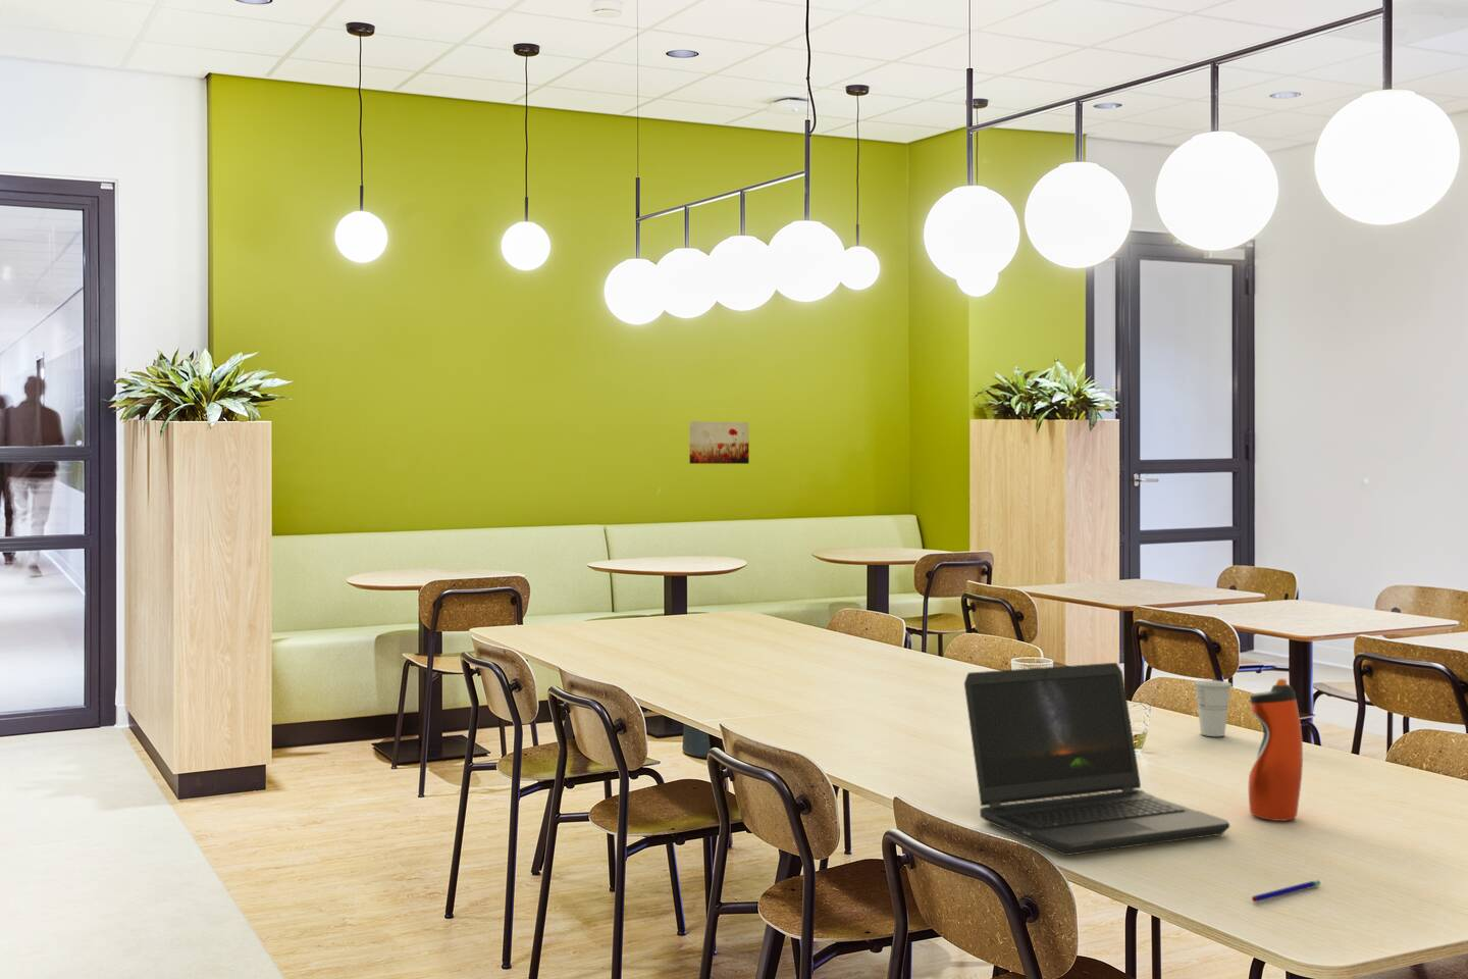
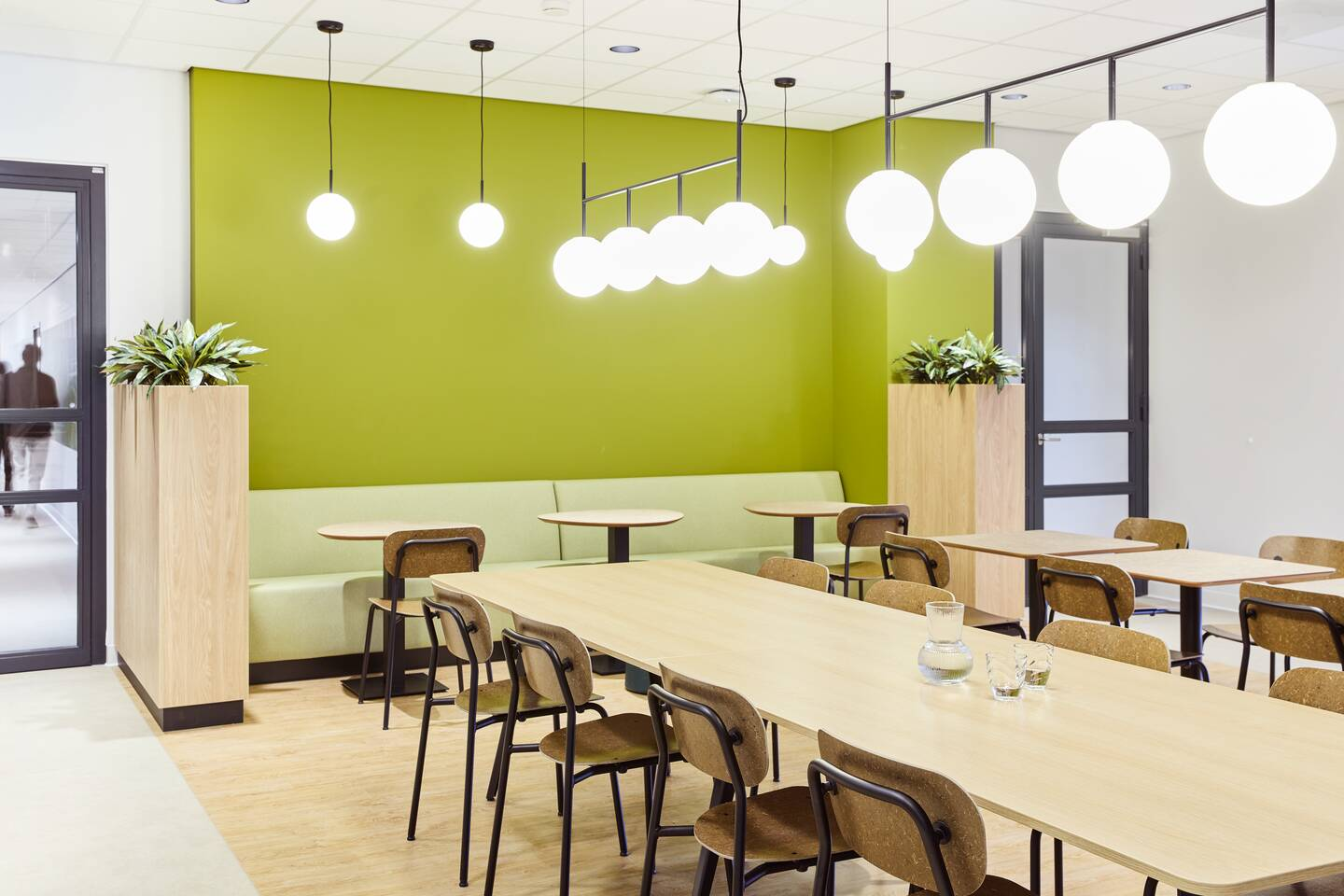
- laptop computer [963,662,1231,857]
- pen [1251,880,1322,904]
- cup [1193,680,1233,738]
- water bottle [1247,677,1304,822]
- wall art [688,421,750,465]
